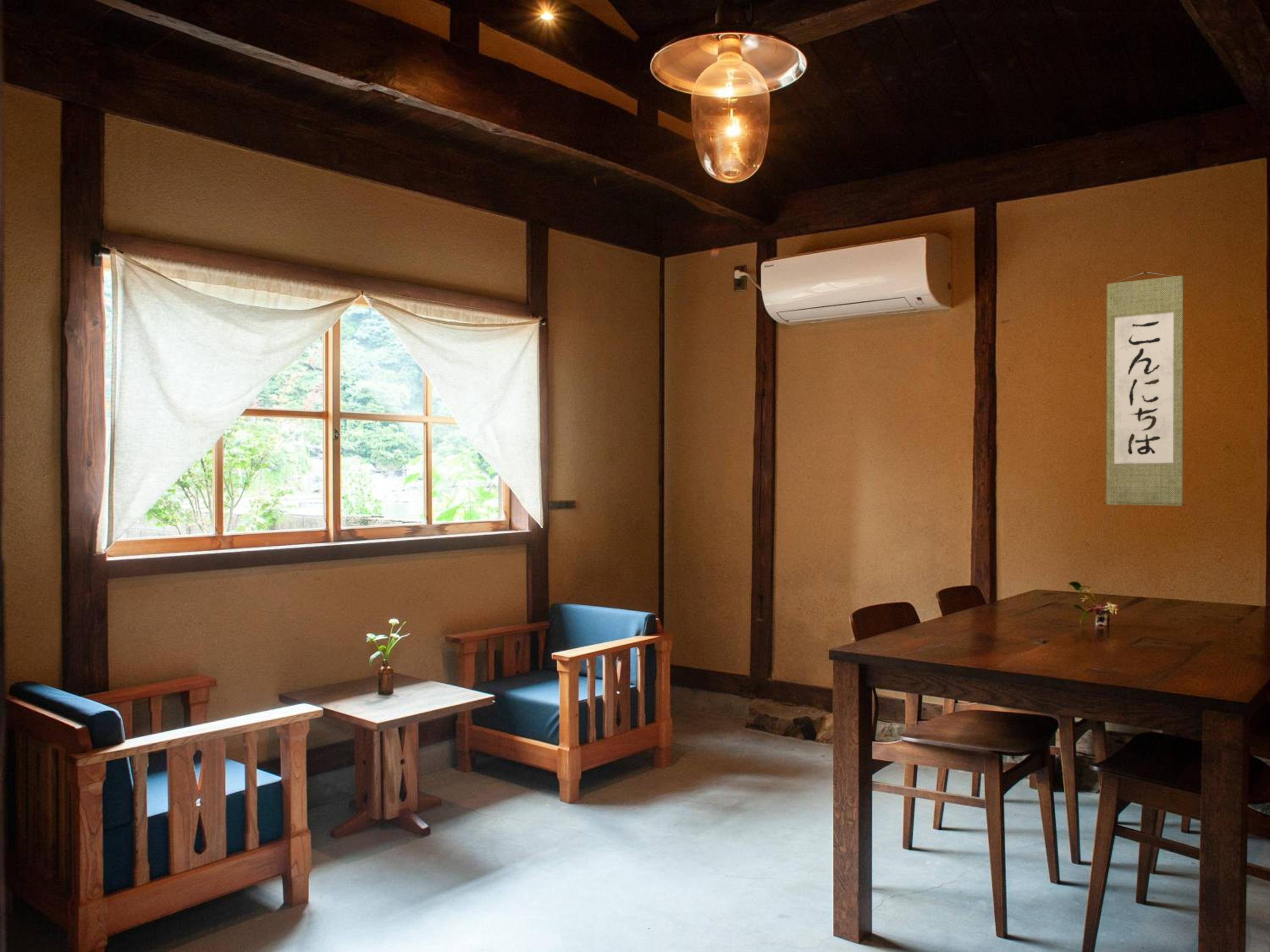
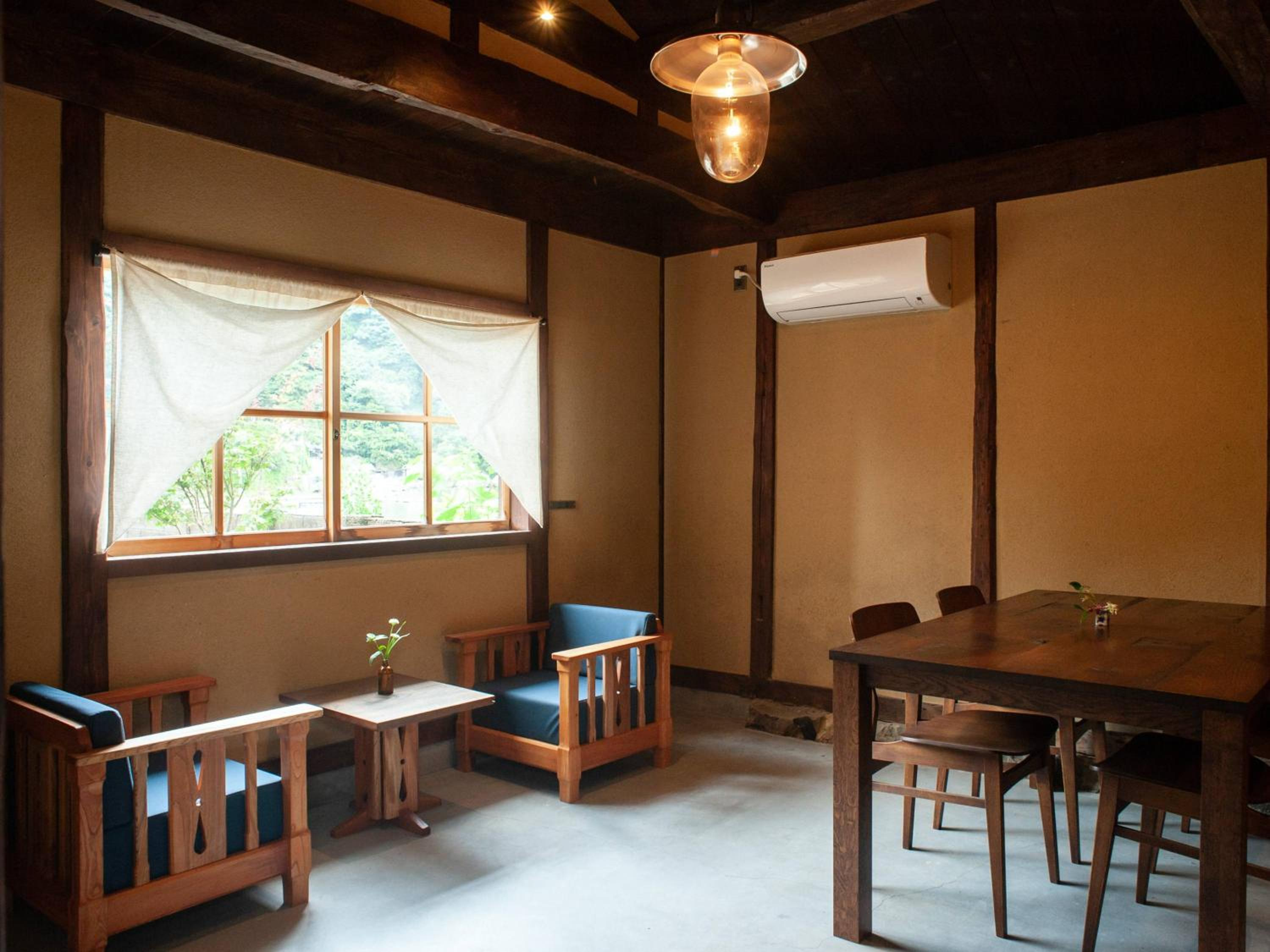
- wall scroll [1103,270,1186,506]
